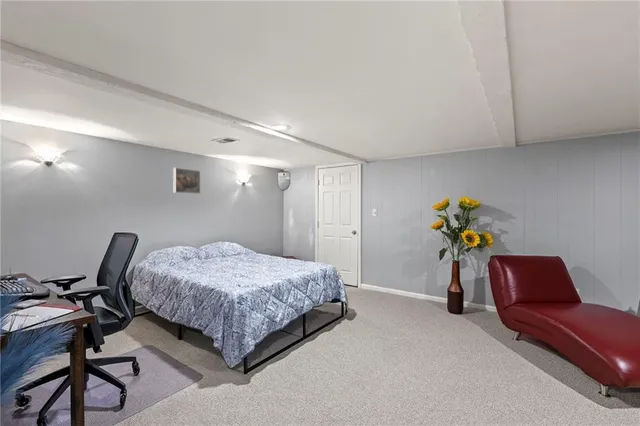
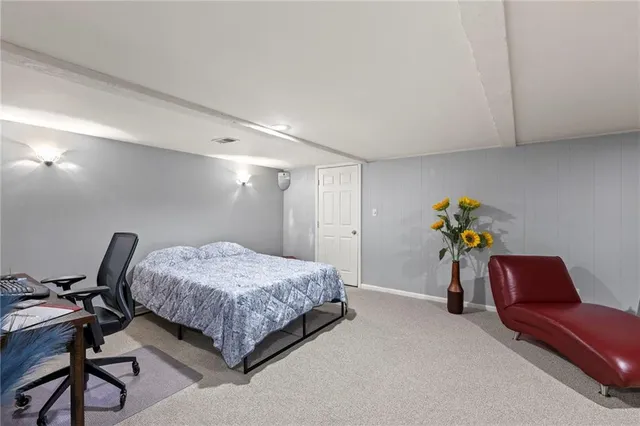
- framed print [172,167,201,195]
